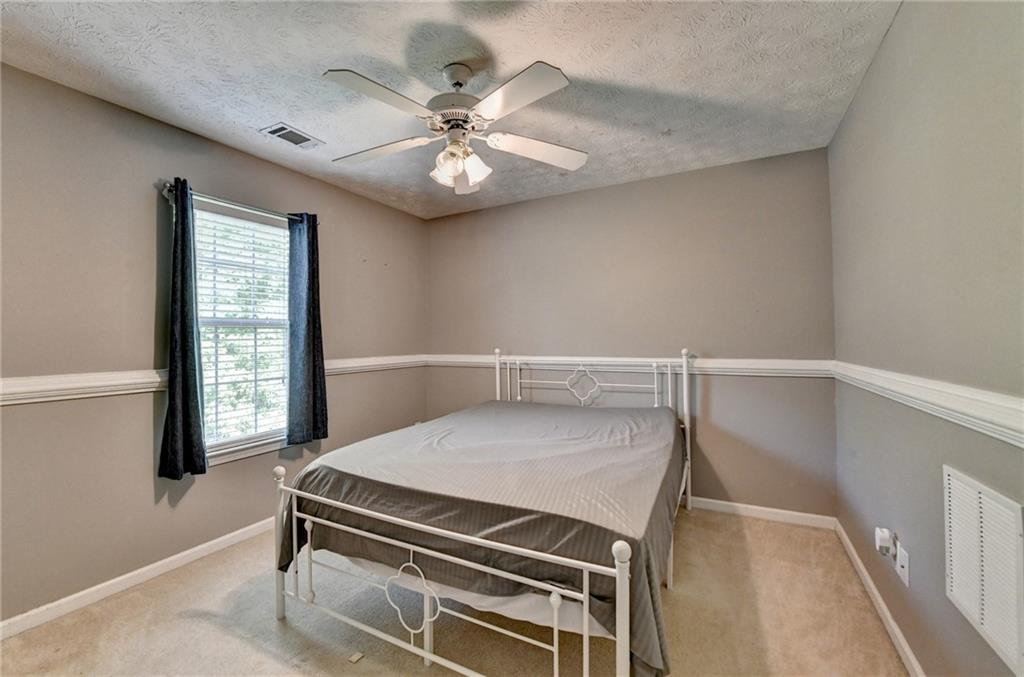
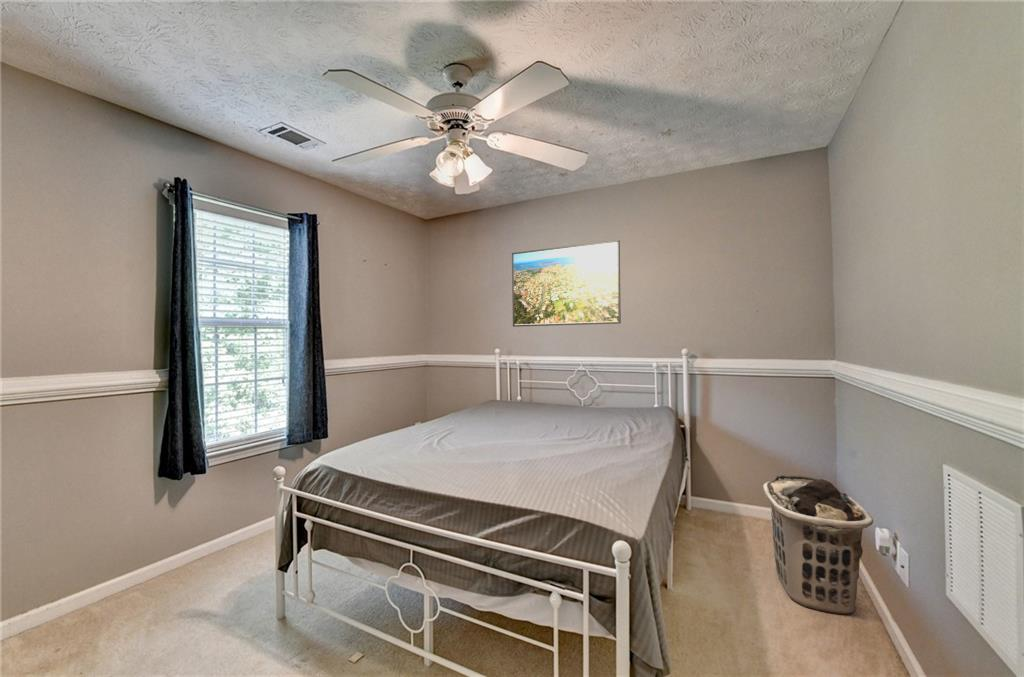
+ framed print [511,239,622,328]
+ clothes hamper [762,474,874,616]
